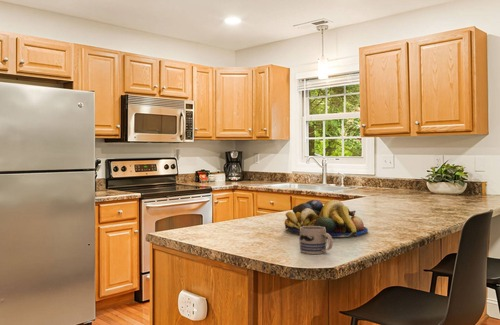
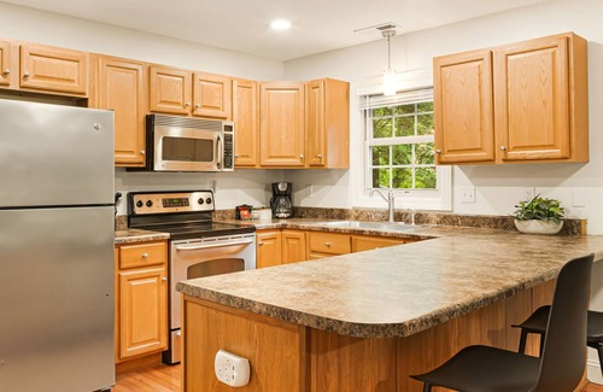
- mug [298,226,334,255]
- fruit bowl [283,199,369,238]
